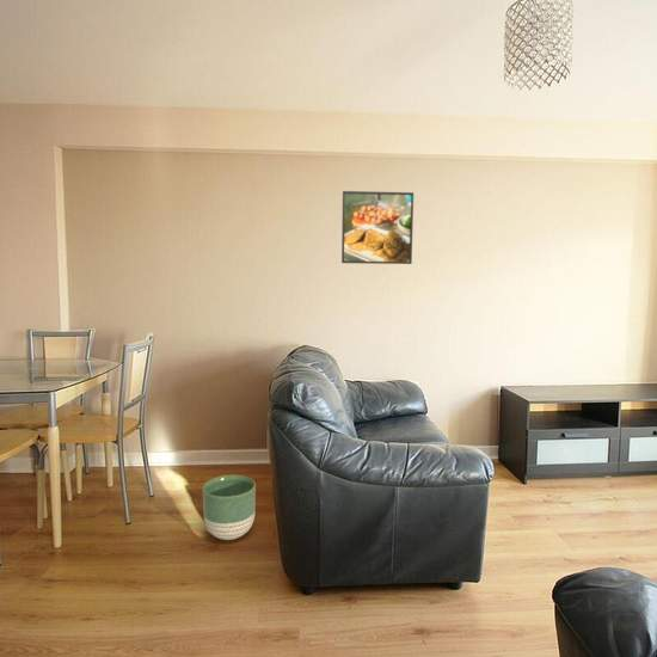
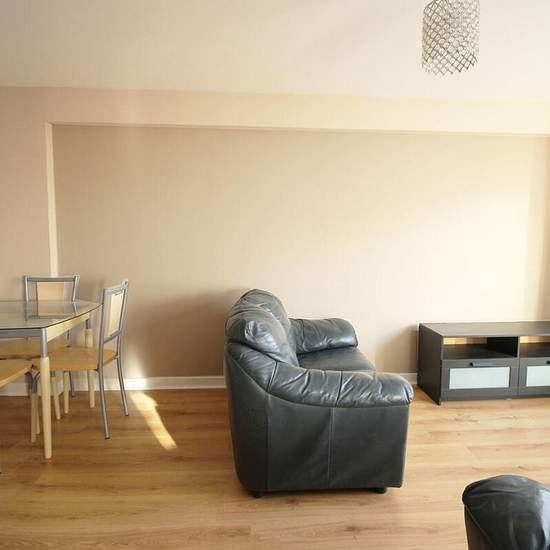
- planter [202,474,257,541]
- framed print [340,190,415,265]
